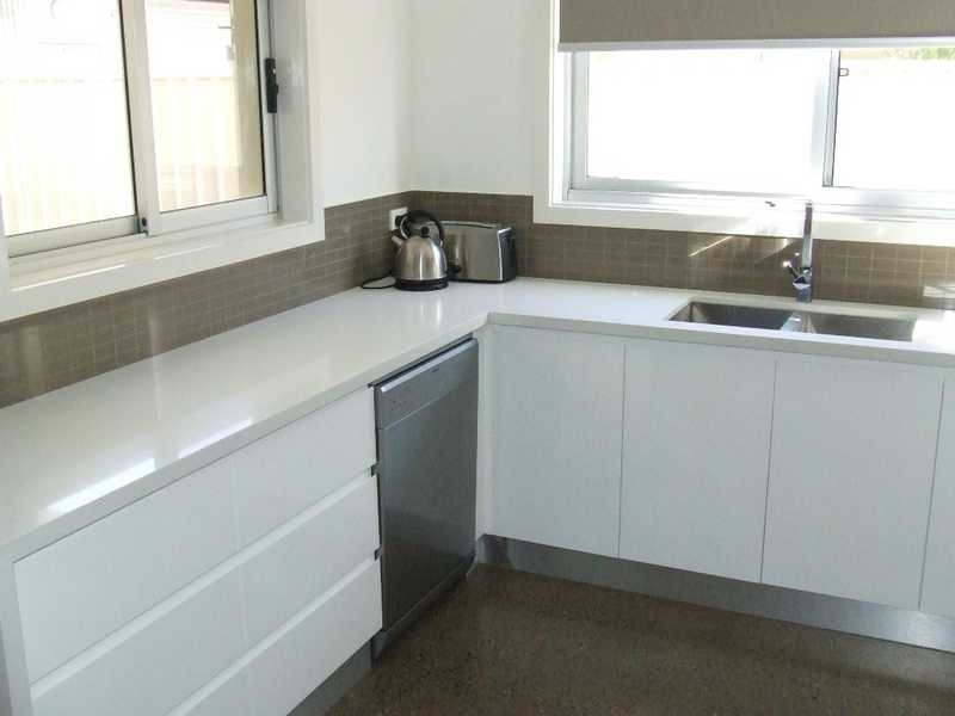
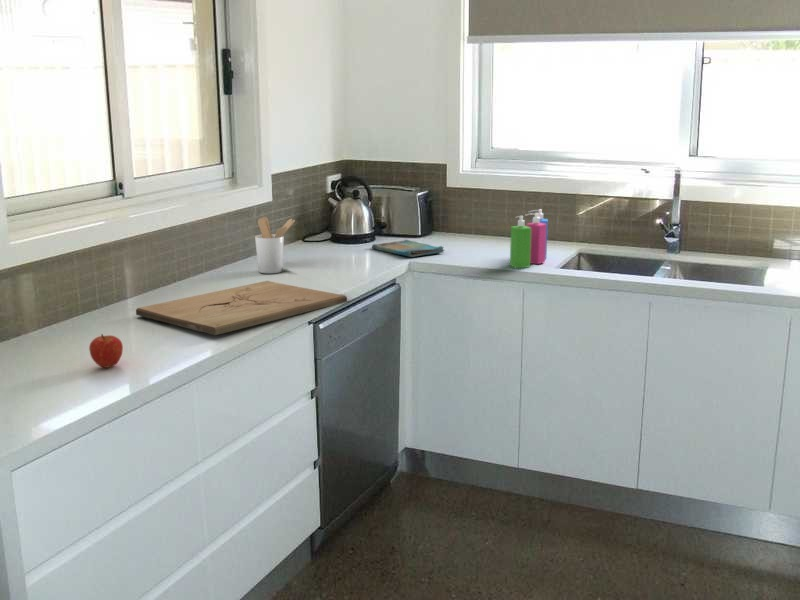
+ soap dispenser [509,208,549,269]
+ dish towel [371,239,446,258]
+ cutting board [135,280,348,336]
+ utensil holder [254,216,296,274]
+ fruit [88,333,124,369]
